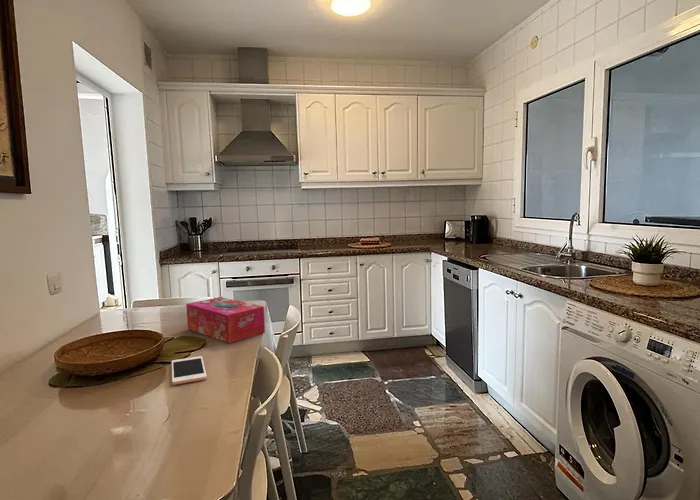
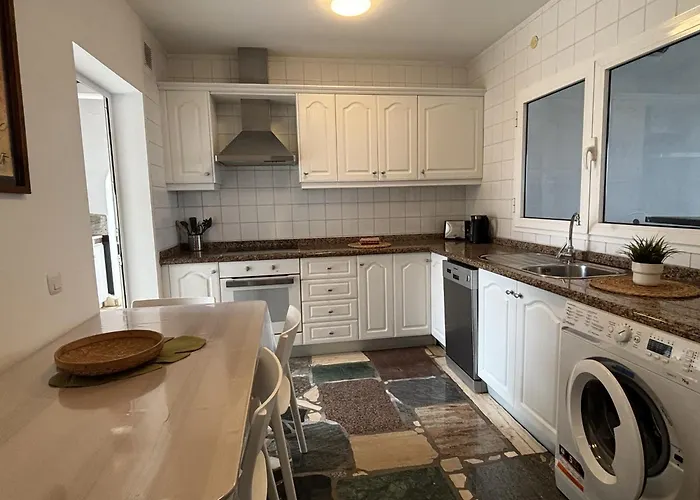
- tissue box [185,296,266,344]
- cell phone [171,355,208,386]
